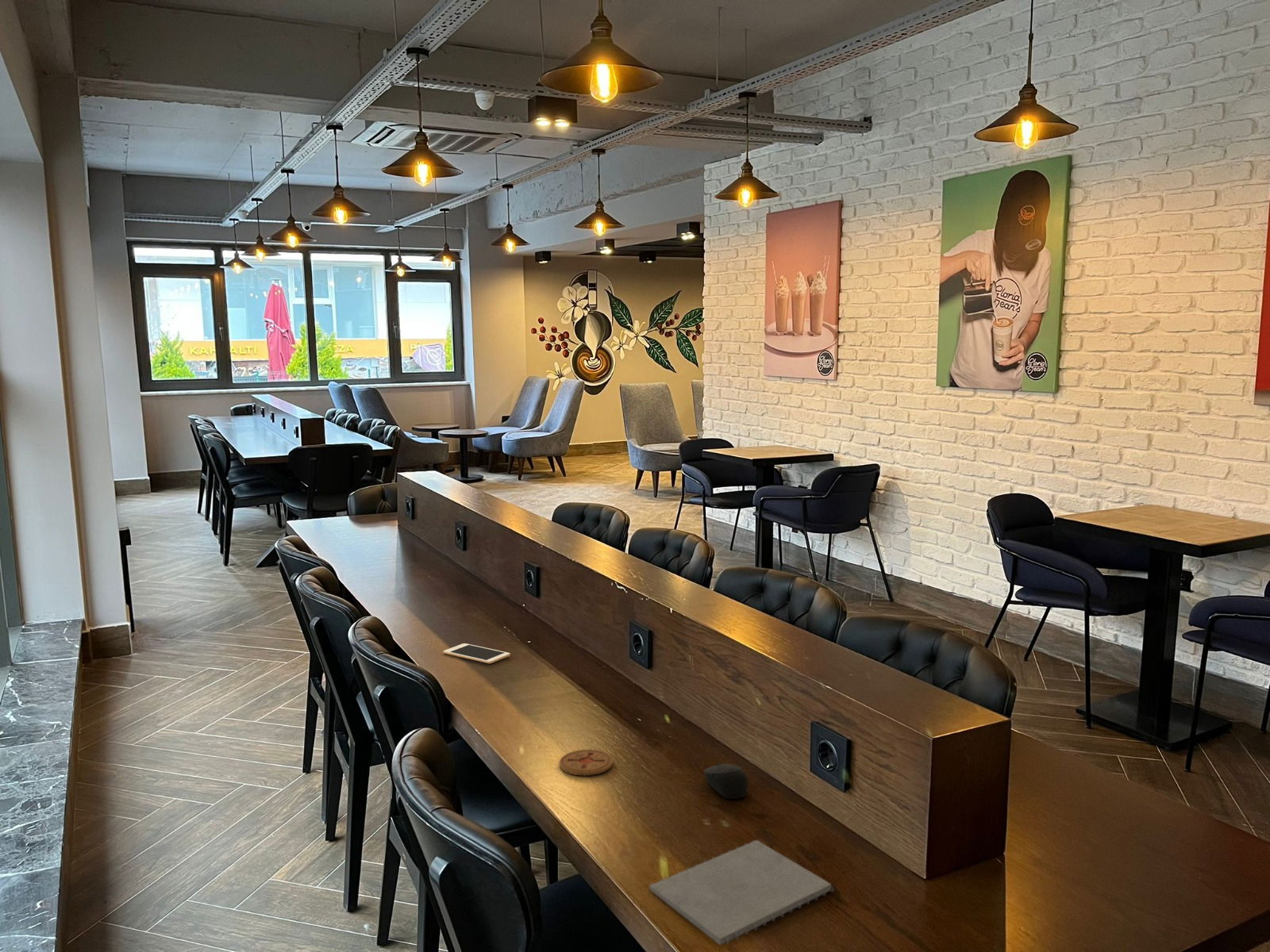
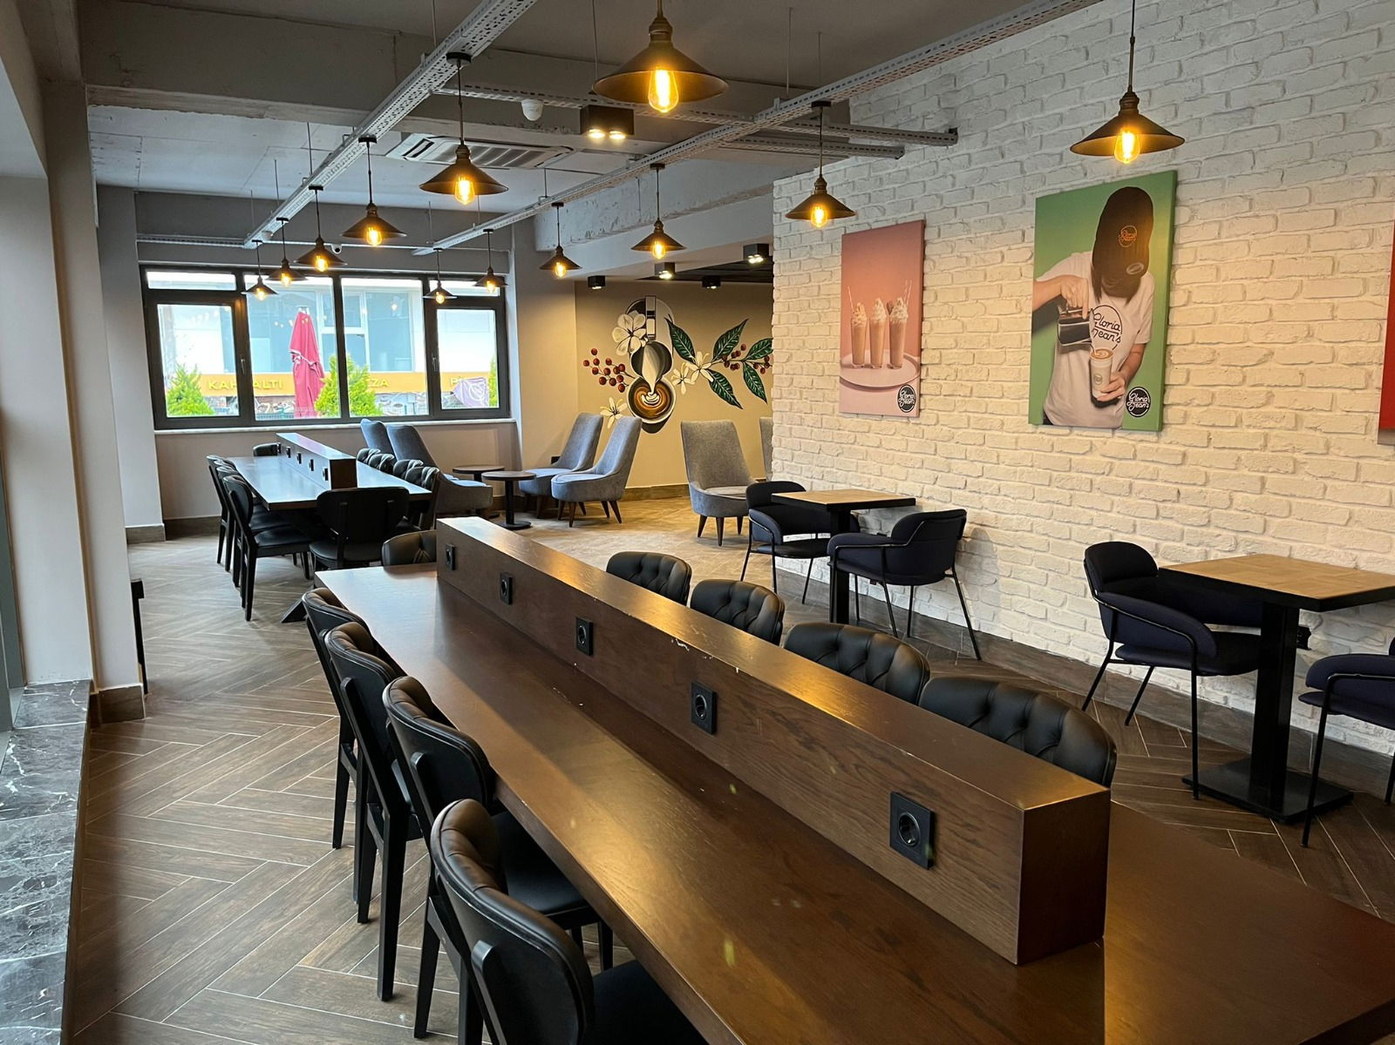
- computer mouse [703,762,749,800]
- cell phone [443,643,510,664]
- notepad [648,839,834,946]
- coaster [559,749,614,777]
